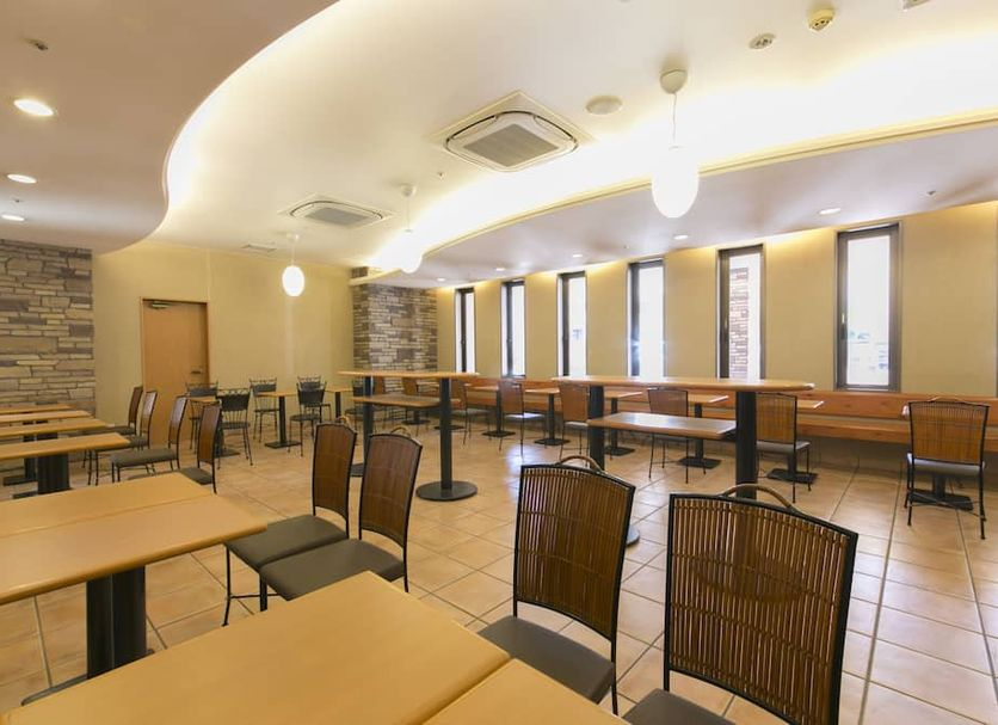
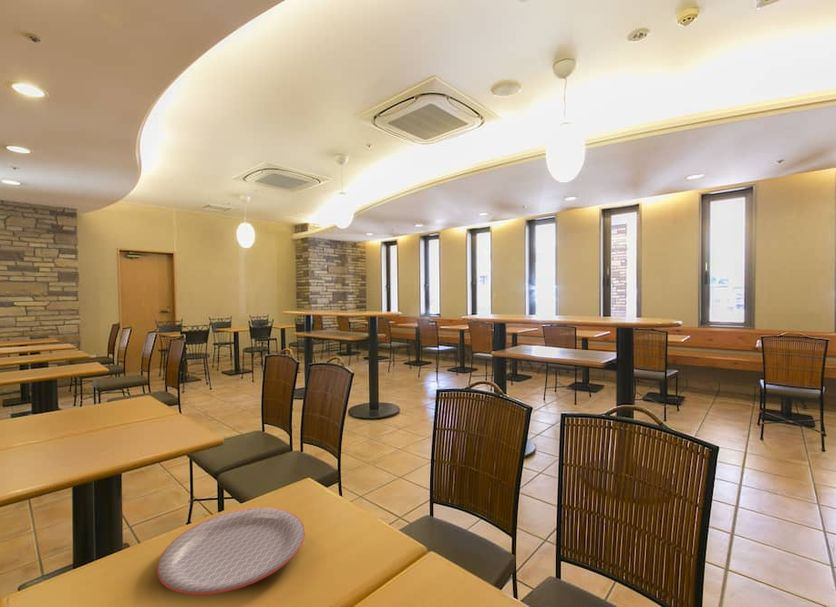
+ plate [156,507,306,596]
